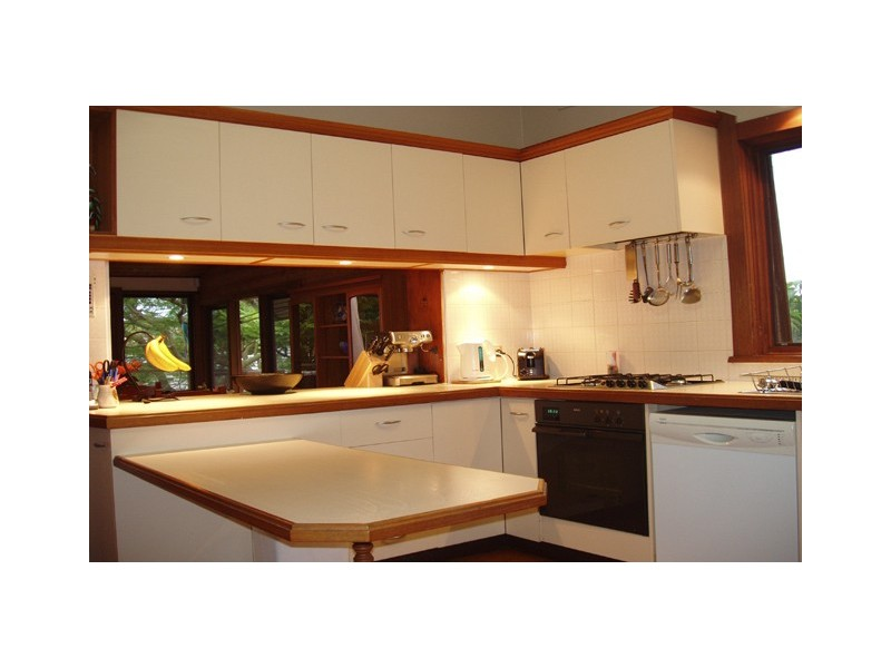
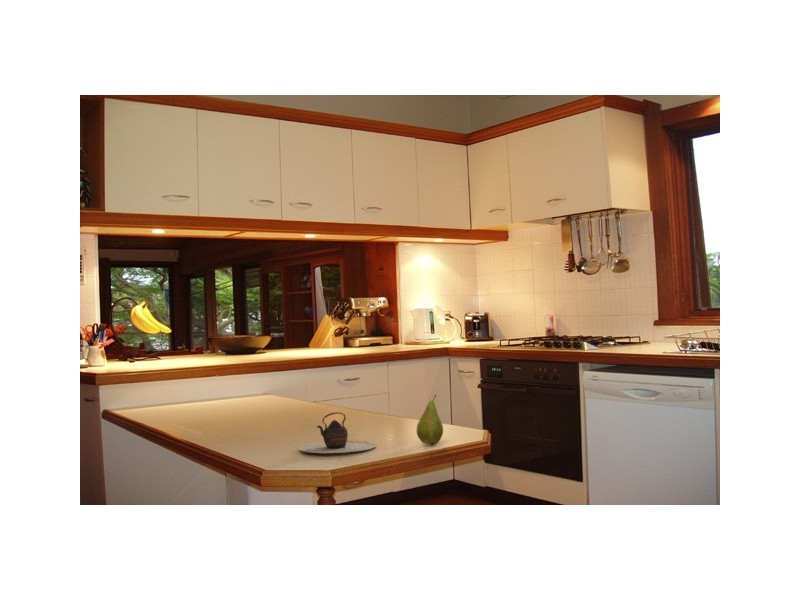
+ fruit [416,394,444,445]
+ teapot [298,411,377,454]
